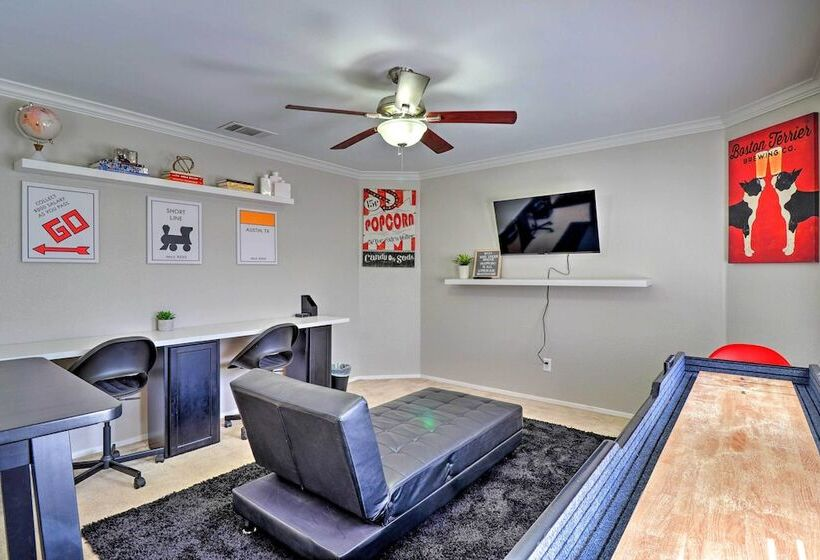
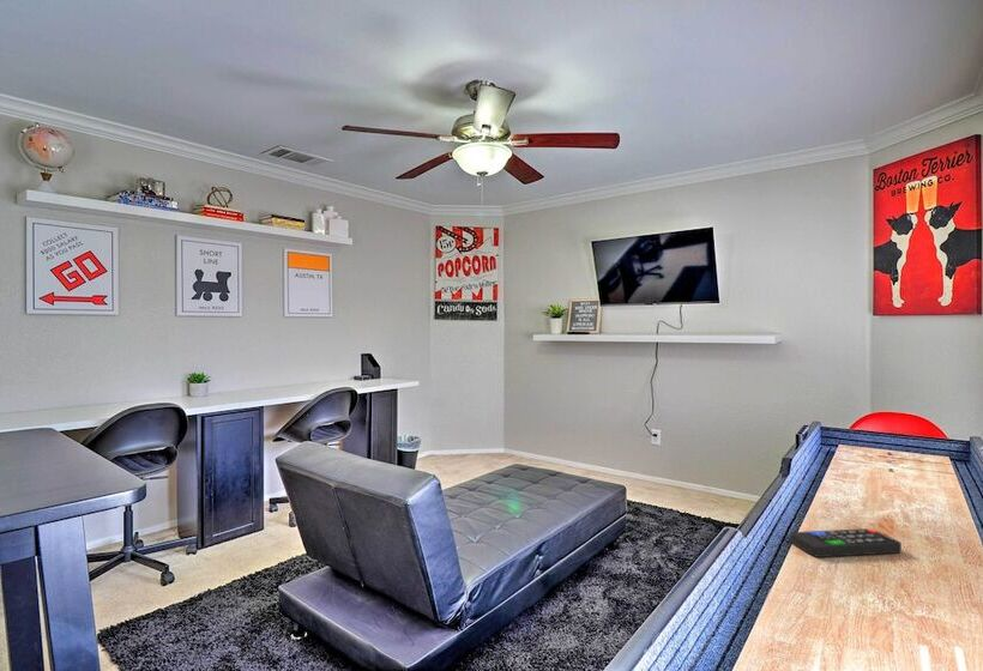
+ remote control [789,527,903,558]
